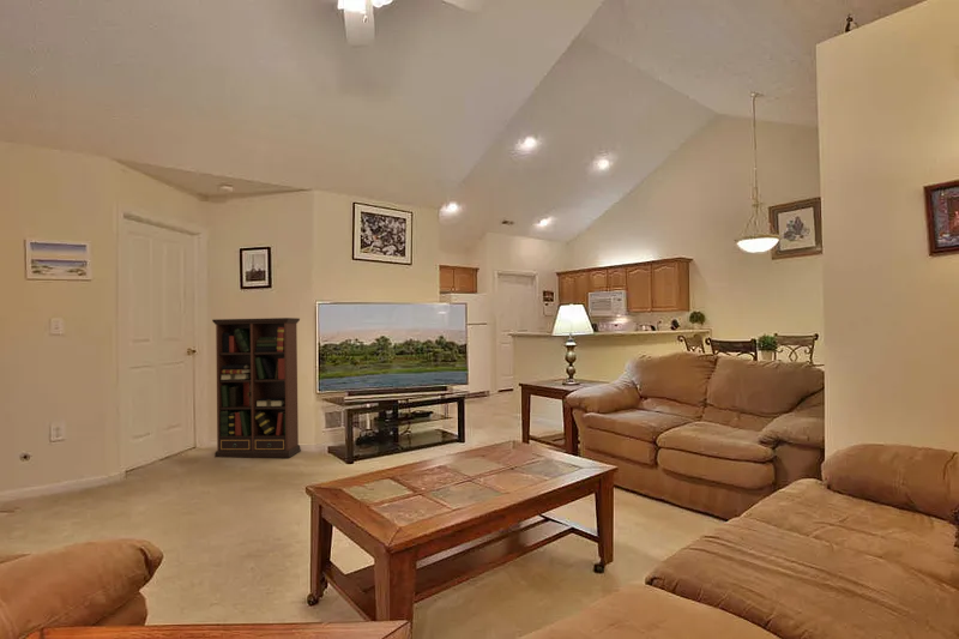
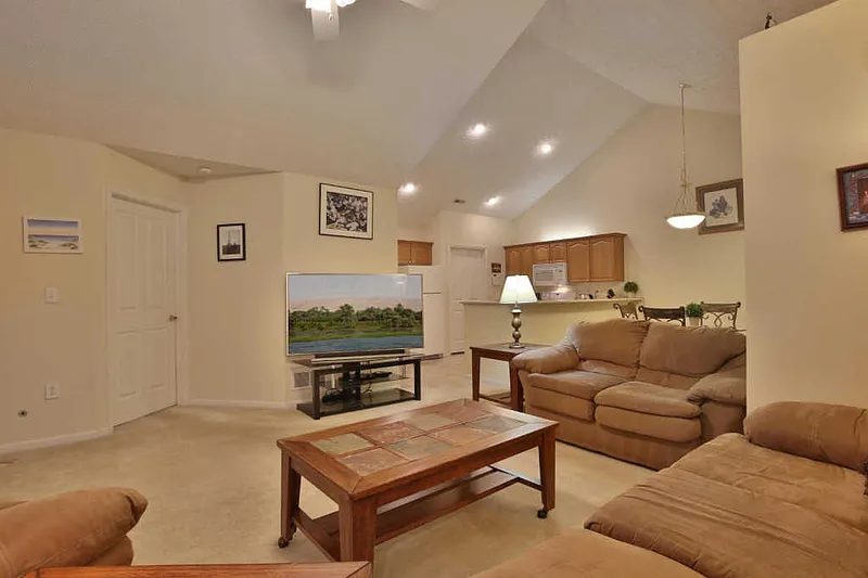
- bookcase [211,317,302,459]
